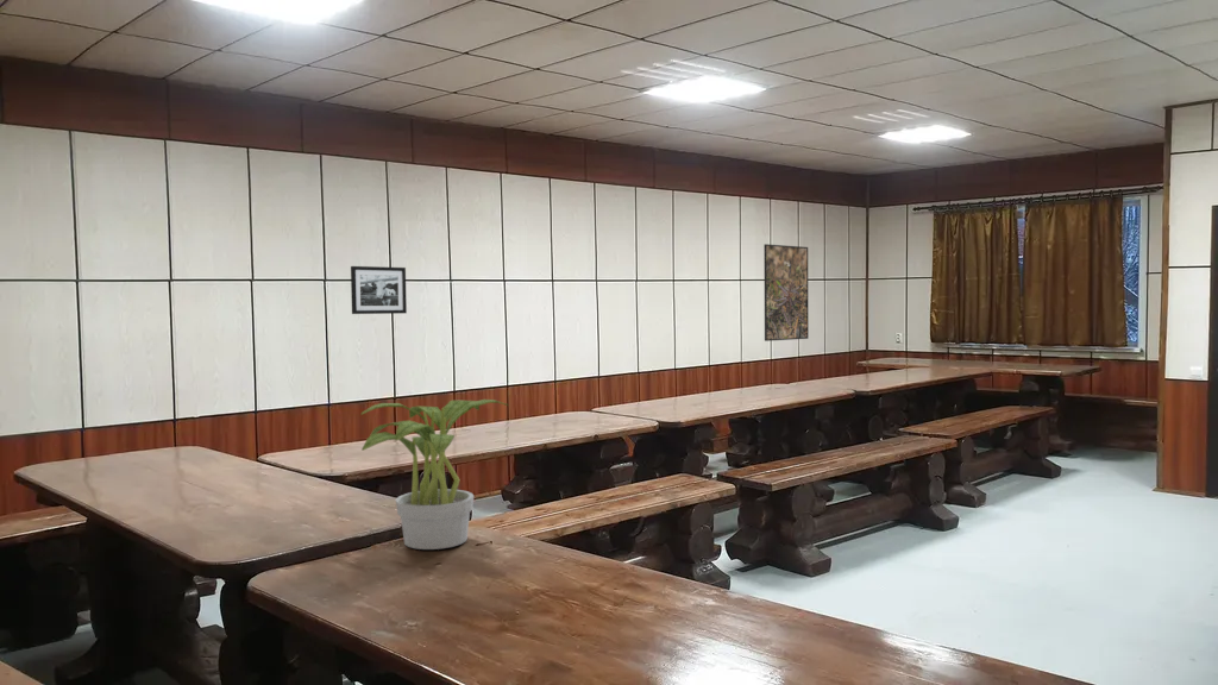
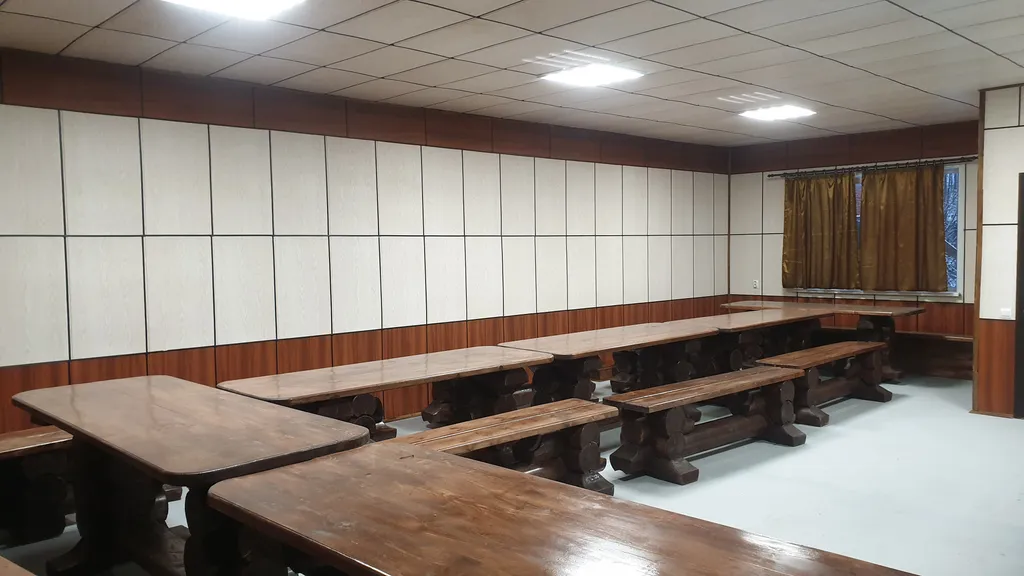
- picture frame [350,265,408,315]
- potted plant [360,398,509,551]
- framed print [762,243,810,342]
